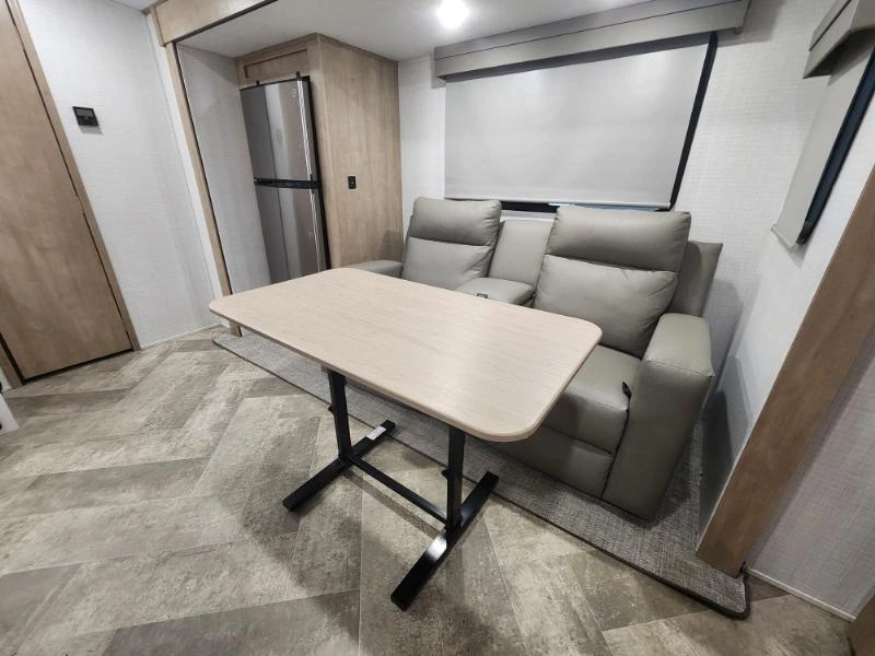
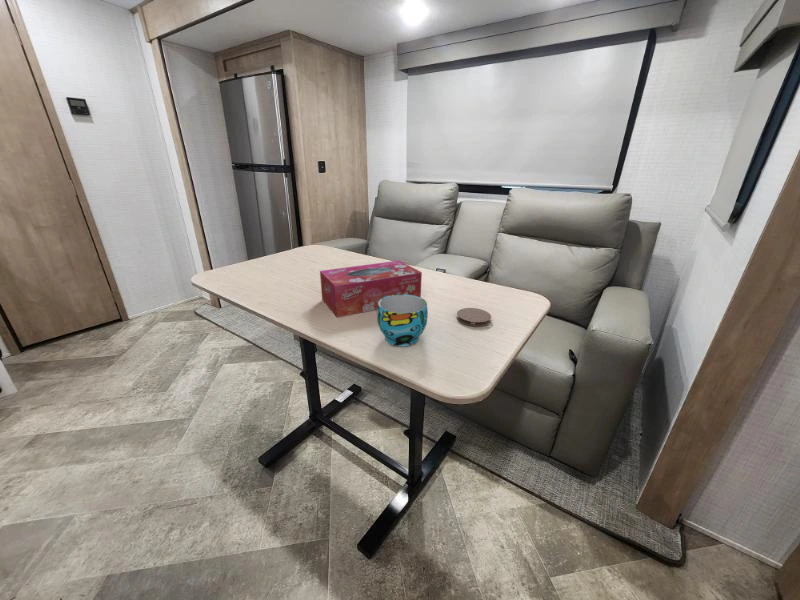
+ tissue box [319,260,423,318]
+ coaster [456,307,492,328]
+ cup [376,294,429,348]
